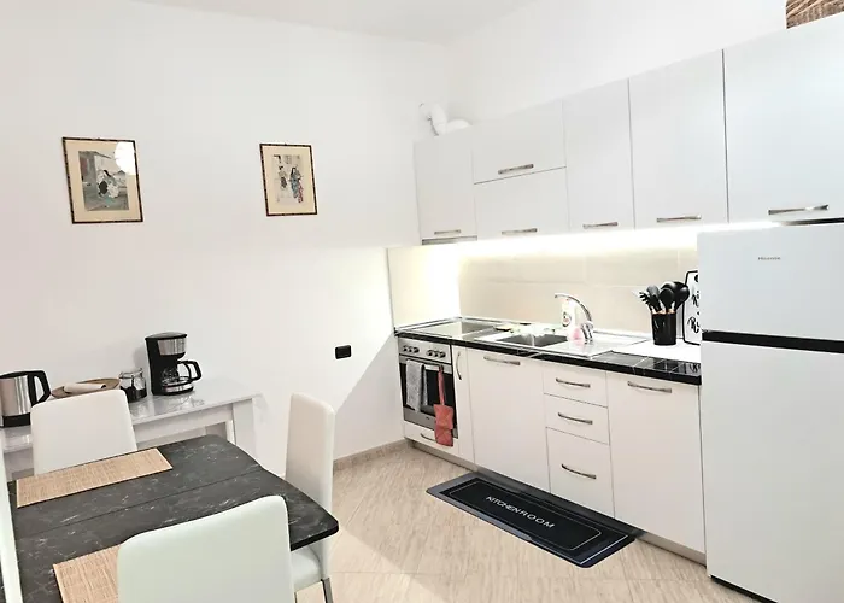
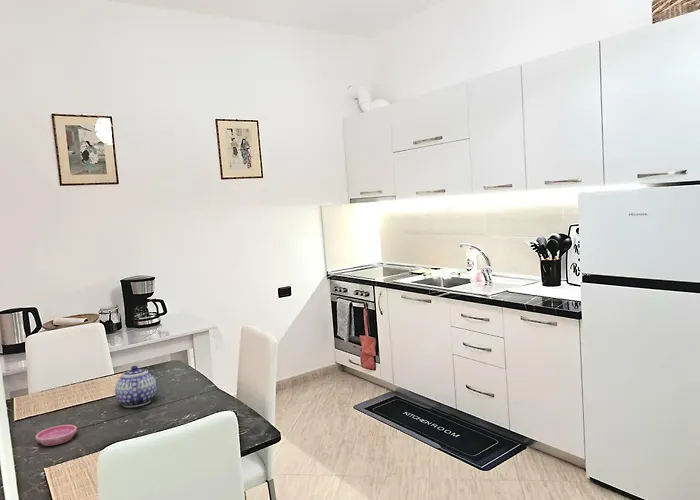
+ saucer [35,424,78,447]
+ teapot [114,365,157,408]
